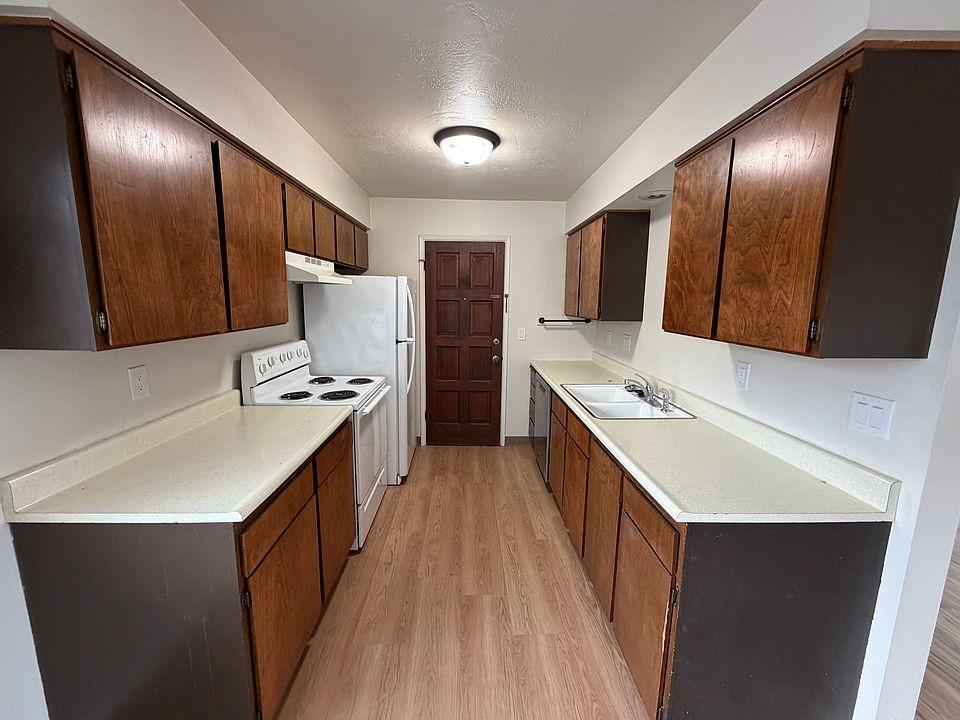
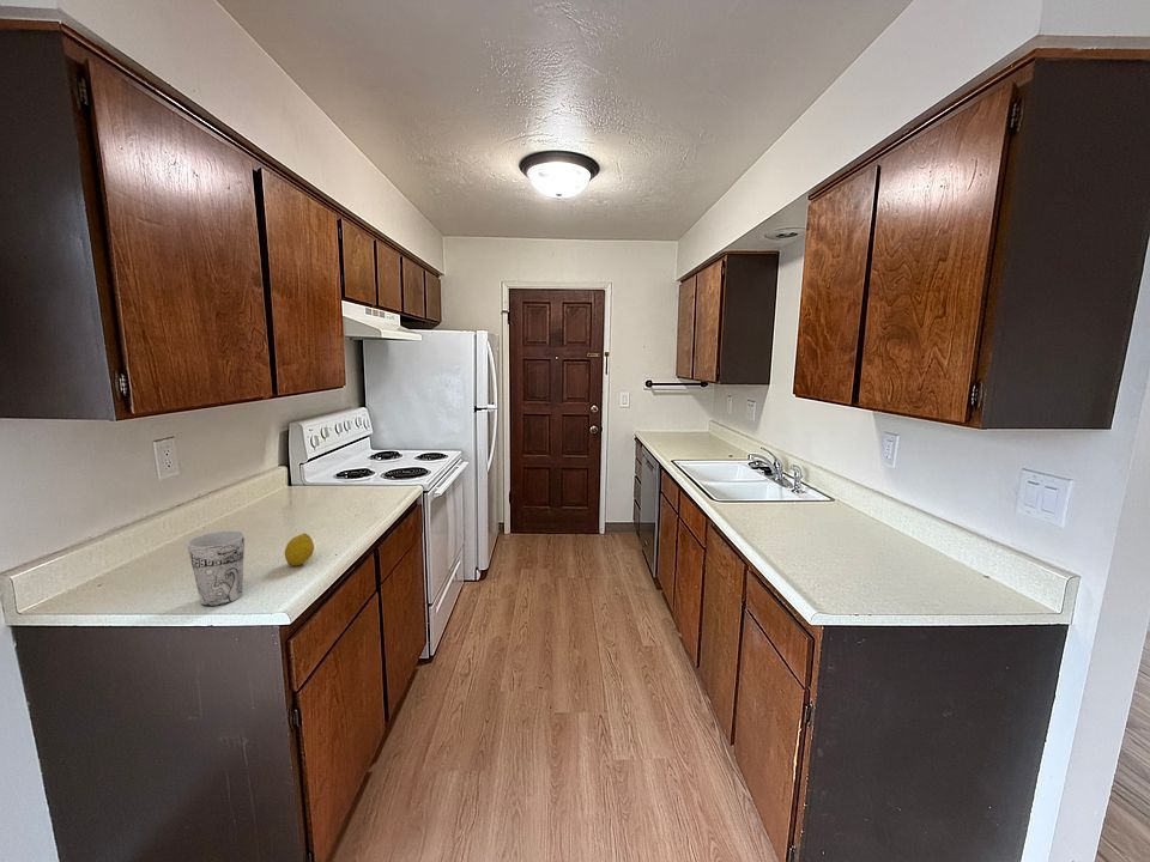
+ cup [186,529,246,608]
+ fruit [284,532,315,566]
